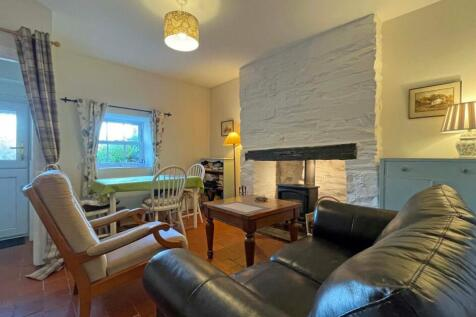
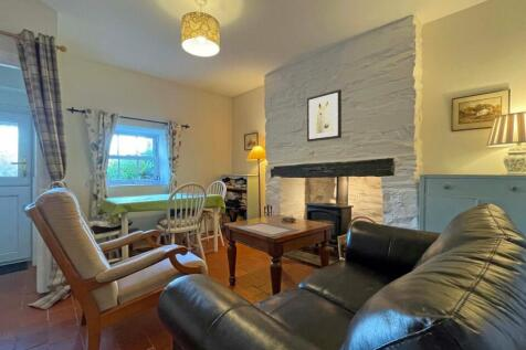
+ wall art [306,88,343,142]
